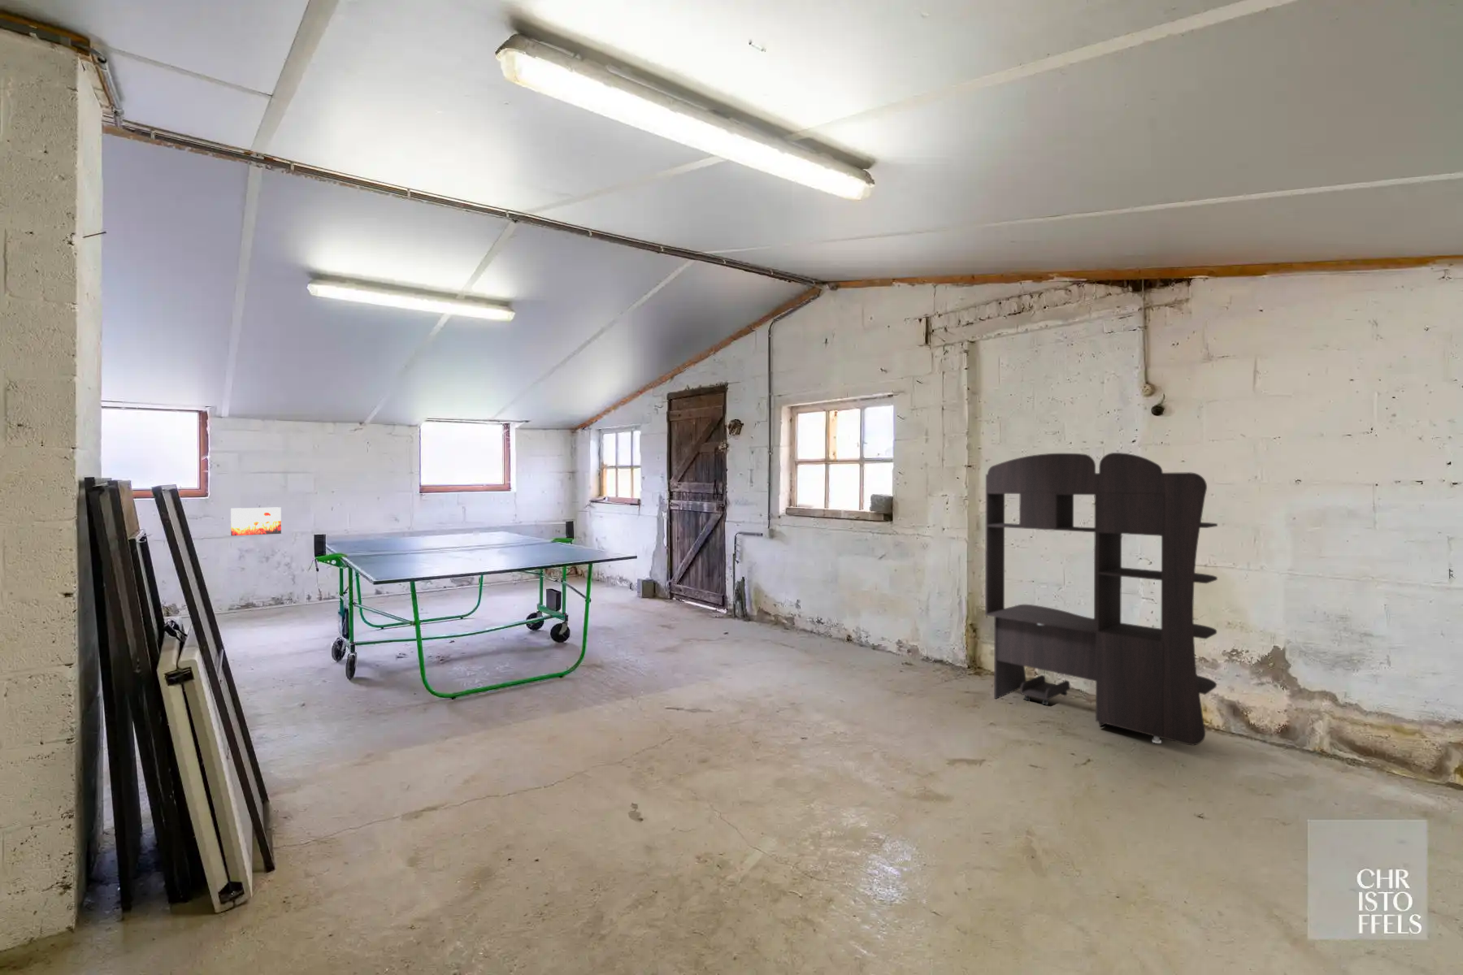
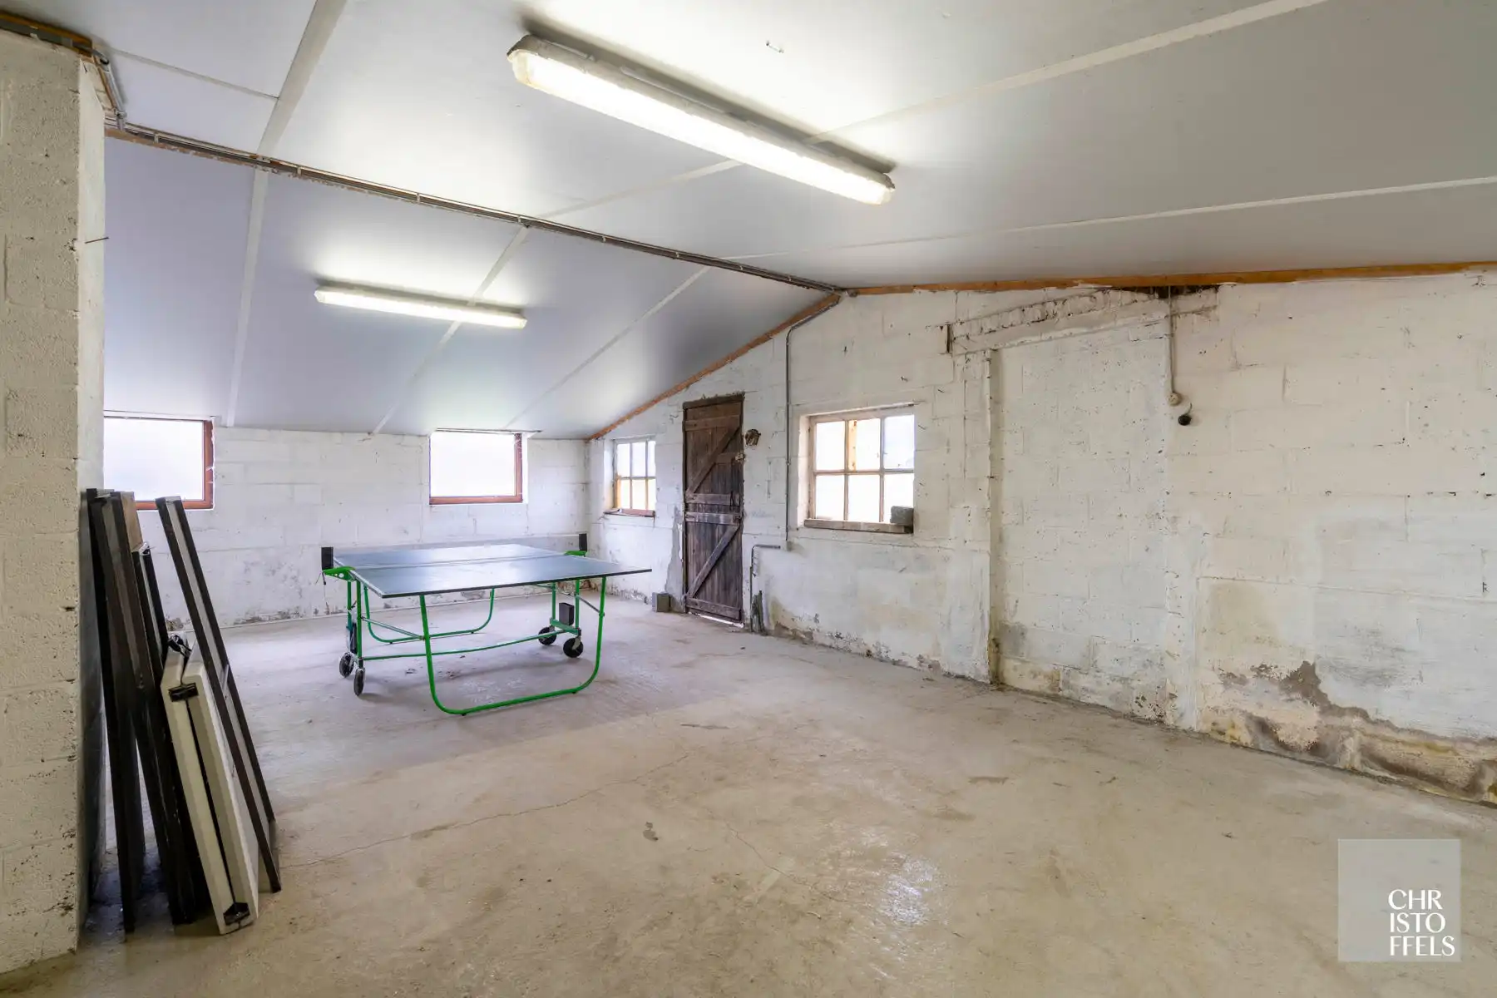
- wall art [230,506,282,536]
- shelving unit [984,452,1218,745]
